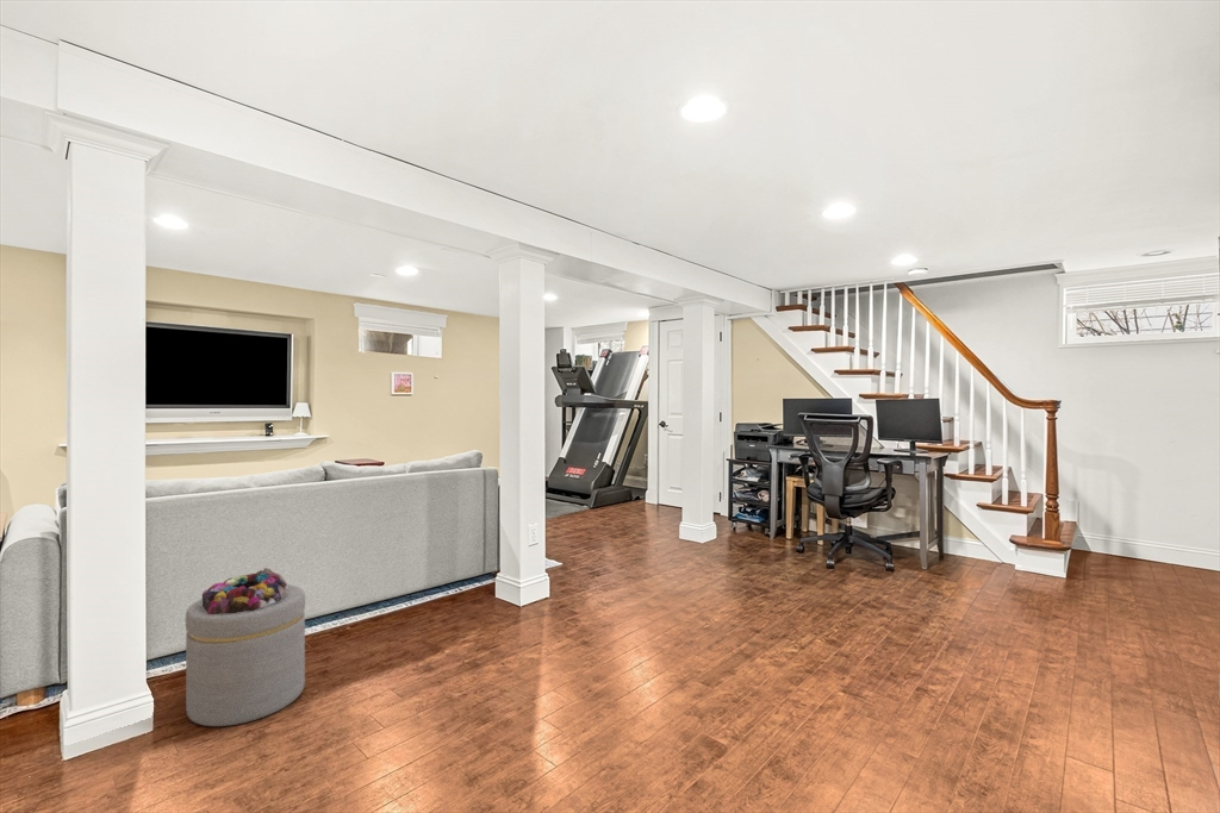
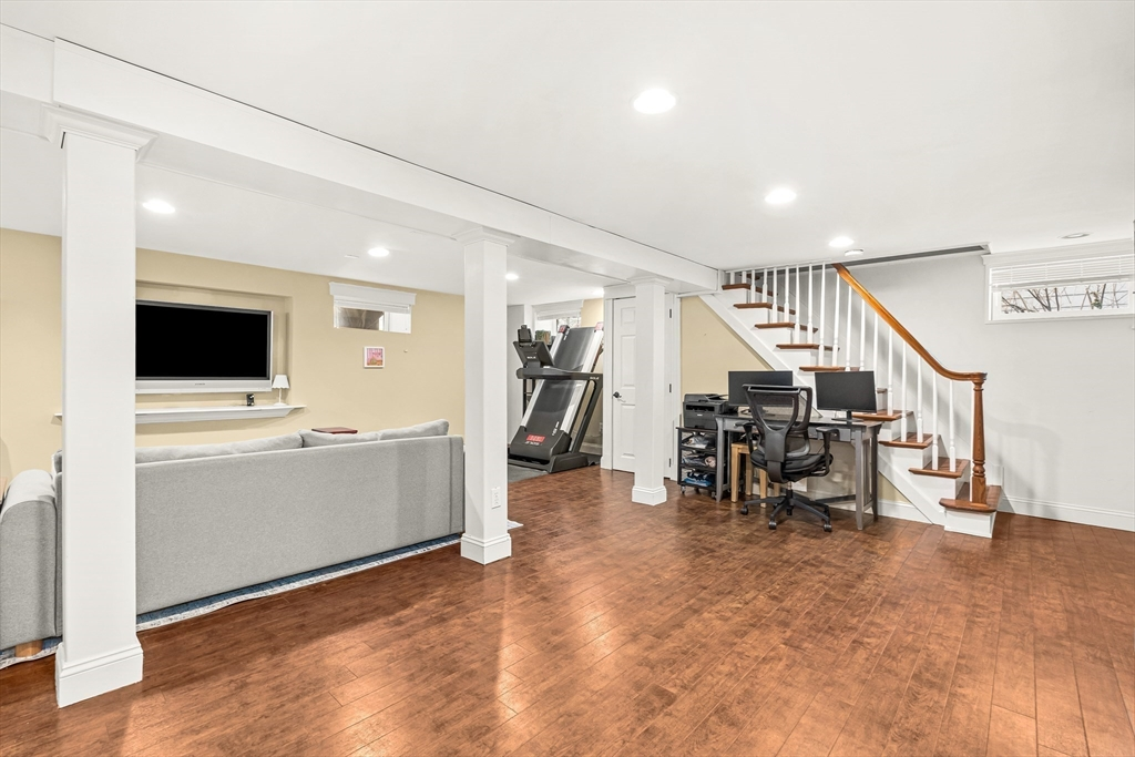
- ottoman [185,583,306,727]
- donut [201,567,288,614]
